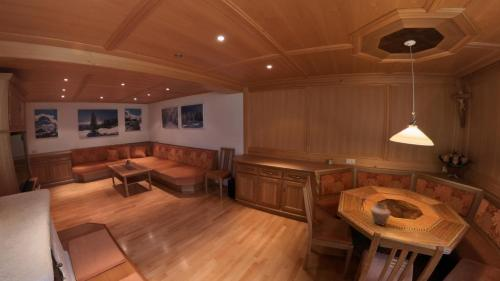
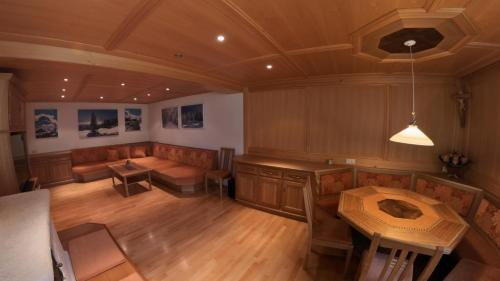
- vase [360,193,392,227]
